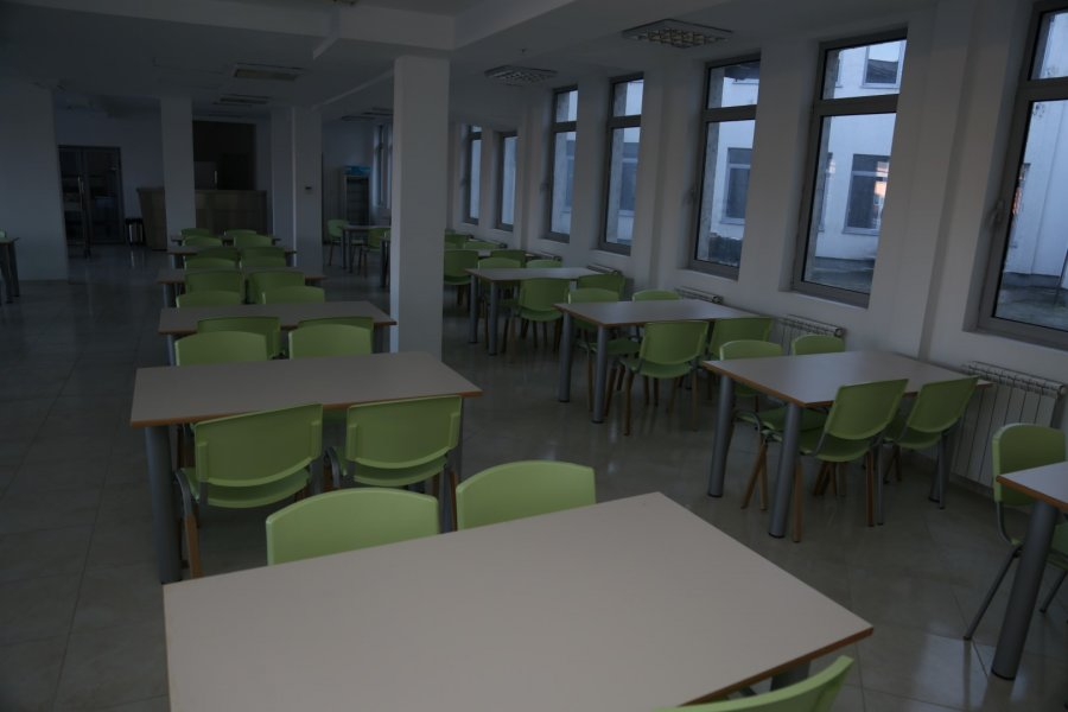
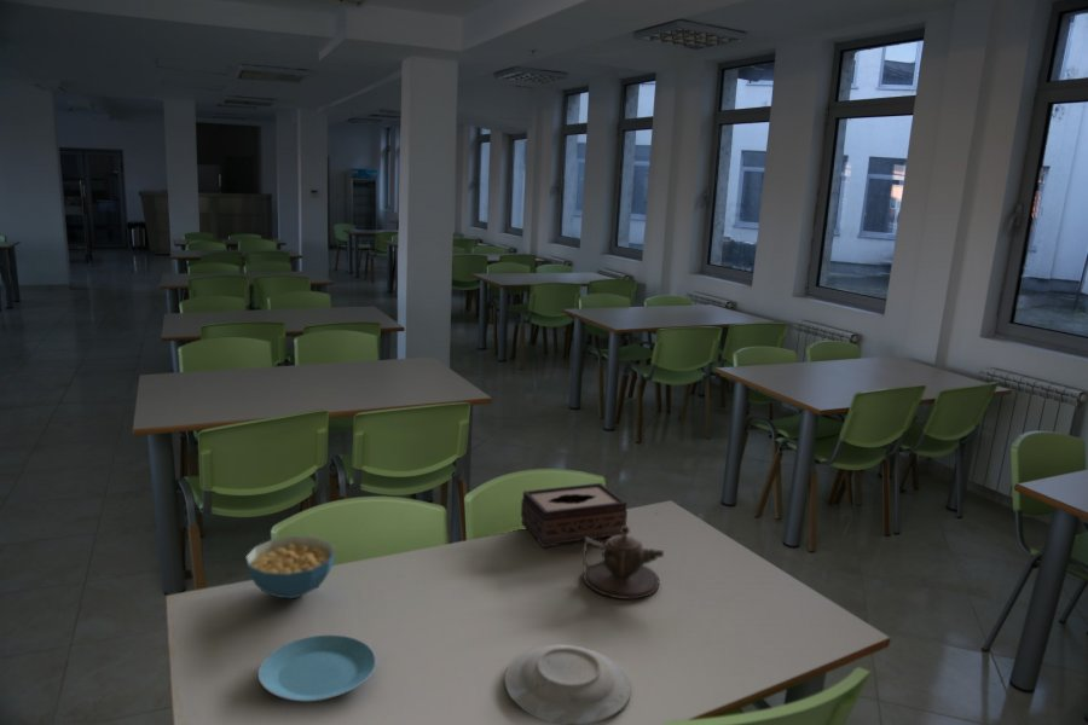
+ tissue box [520,482,629,549]
+ cereal bowl [244,535,337,599]
+ plate [256,633,377,703]
+ teapot [581,524,665,601]
+ plate [503,644,632,725]
